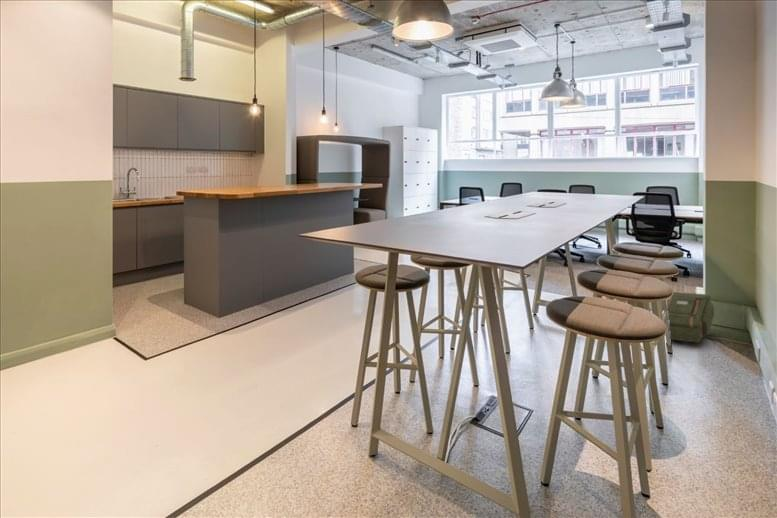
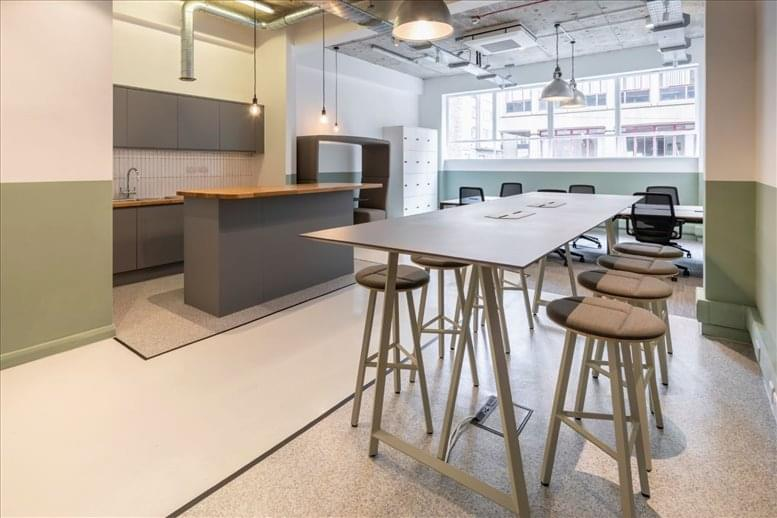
- backpack [666,291,715,343]
